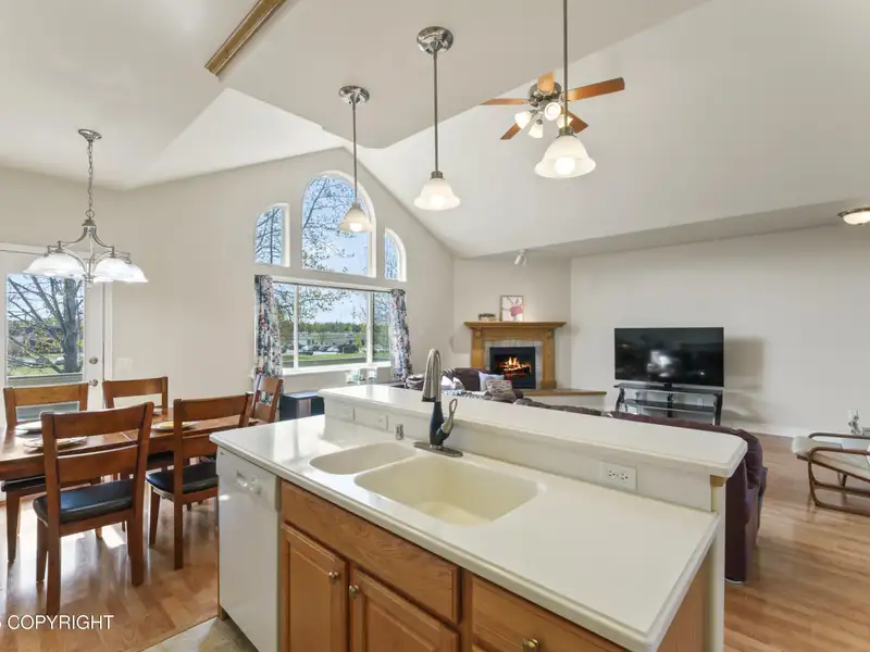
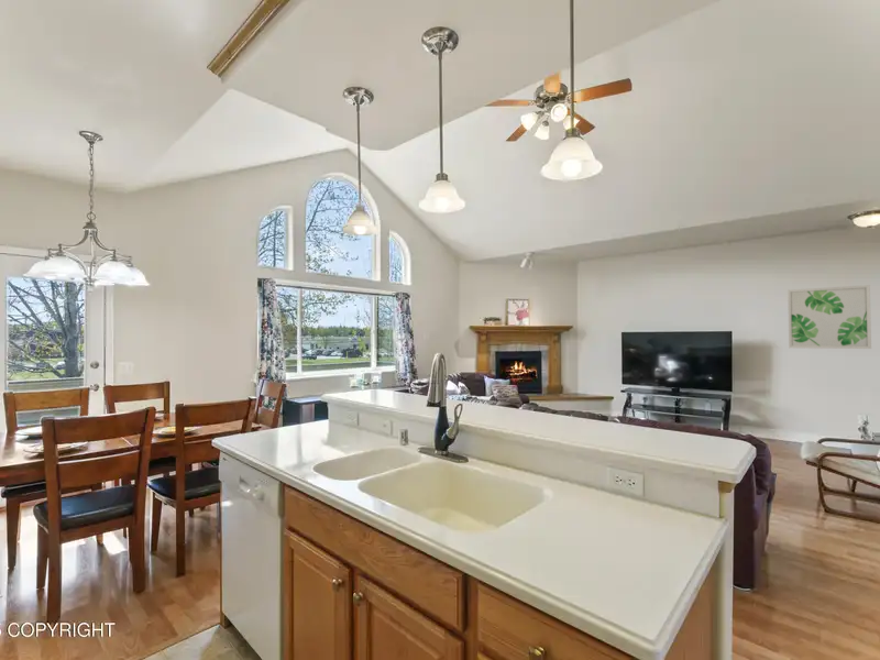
+ wall art [787,284,872,350]
